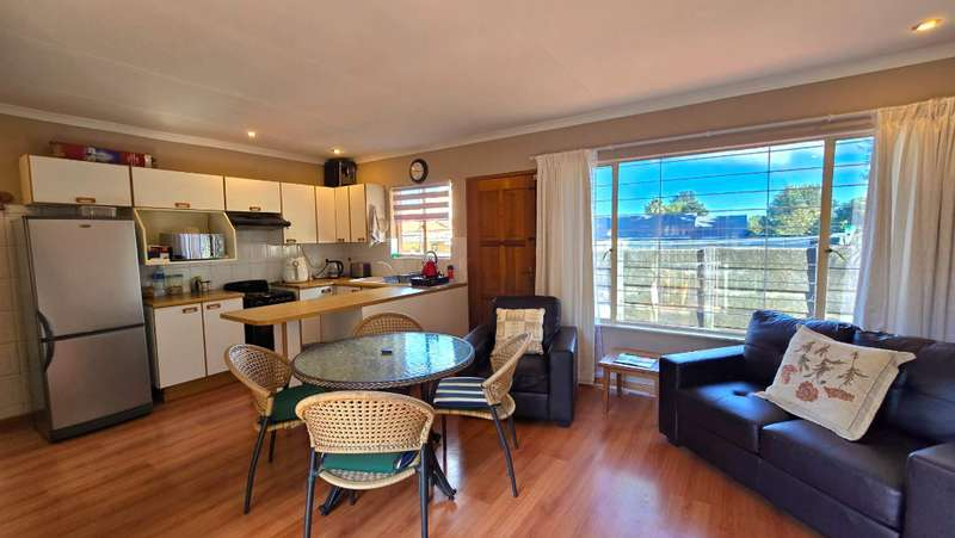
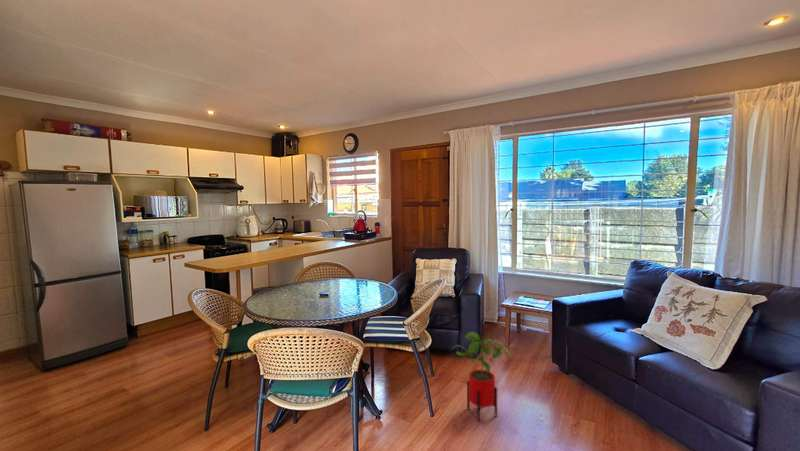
+ house plant [450,331,514,422]
